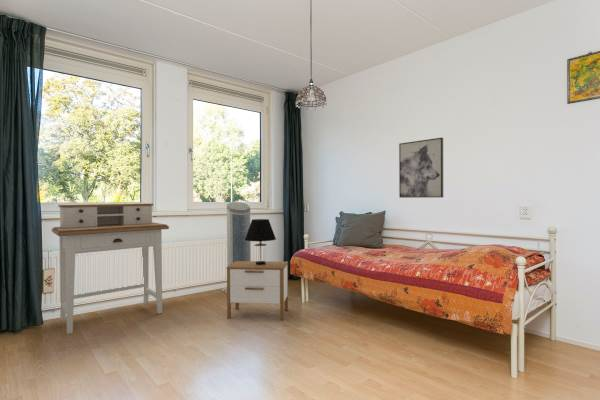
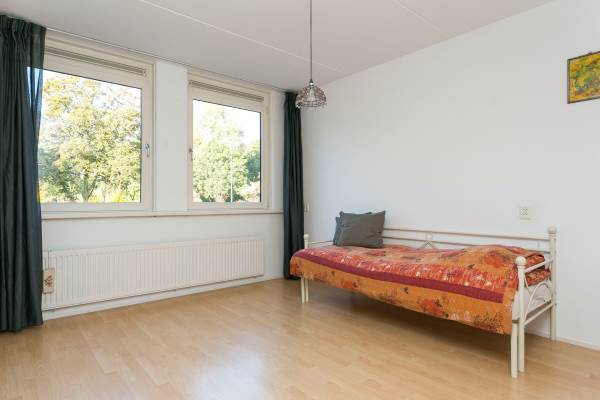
- table lamp [245,218,277,265]
- air purifier [220,201,252,294]
- desk [51,202,170,335]
- wall art [398,137,444,199]
- nightstand [225,260,289,321]
